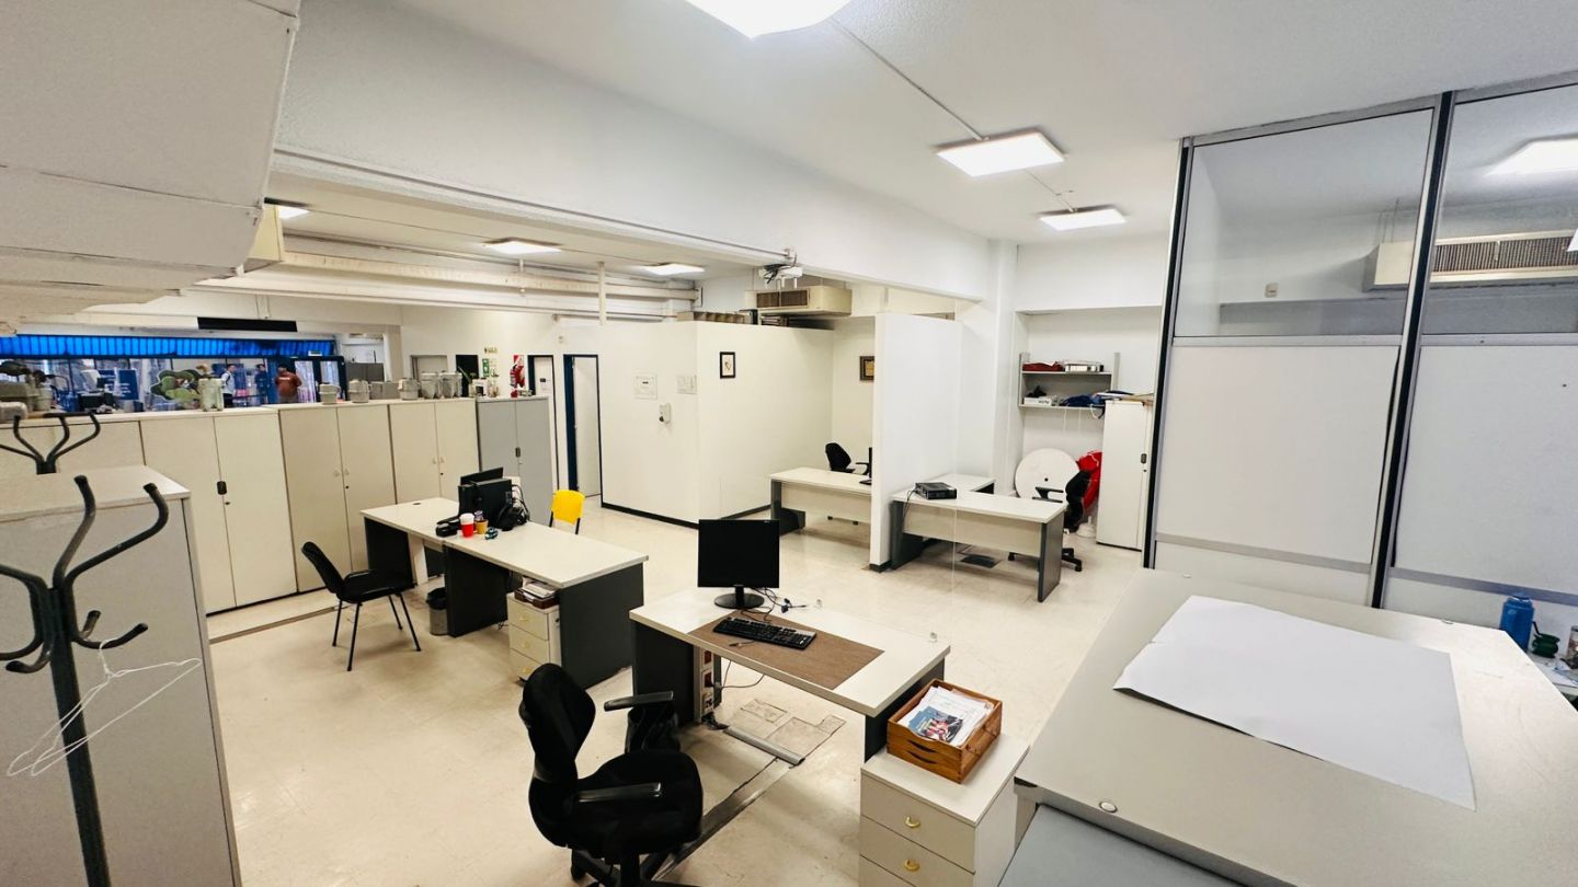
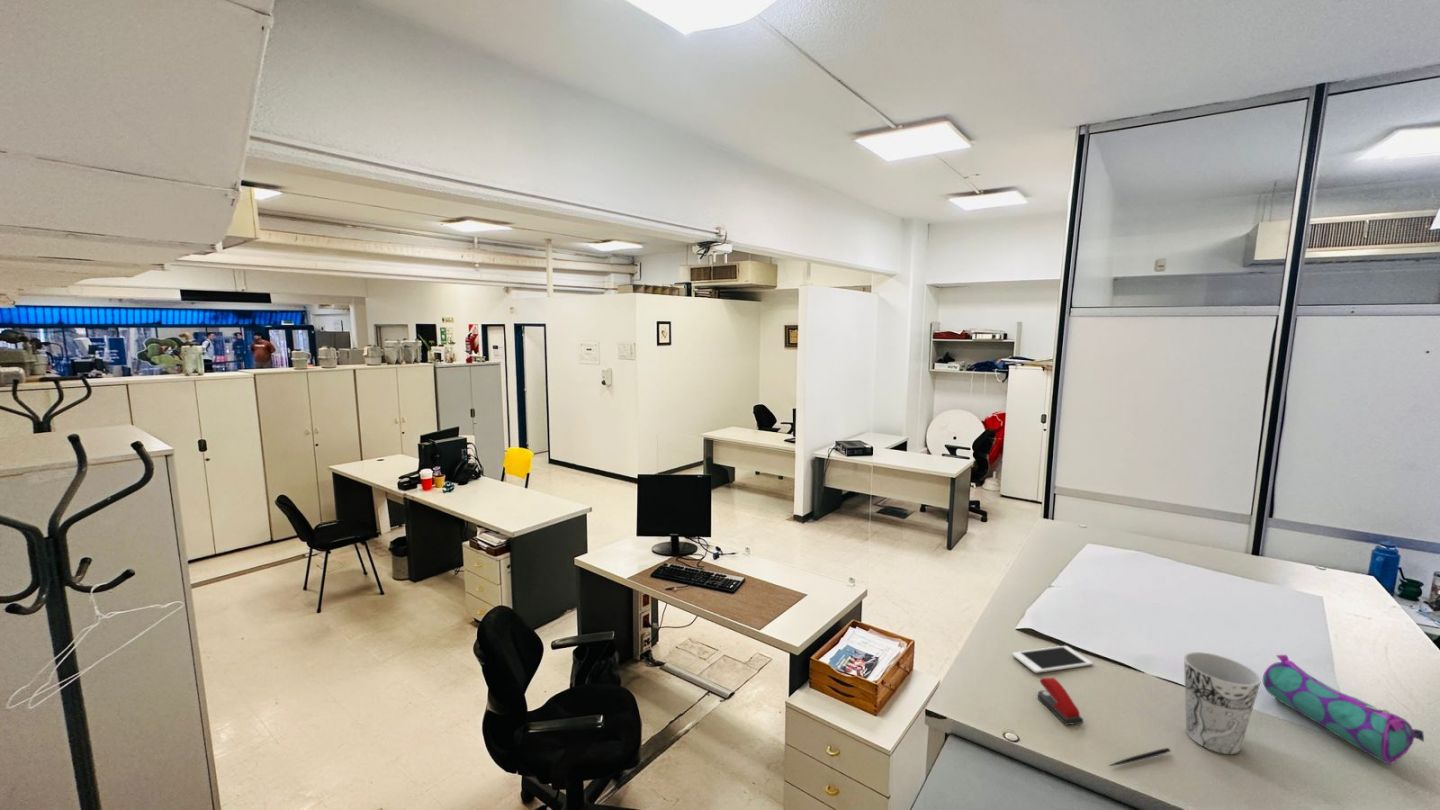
+ pencil case [1262,654,1425,766]
+ cup [1183,651,1262,756]
+ cell phone [1011,645,1093,674]
+ stapler [1037,676,1084,726]
+ pen [1108,747,1171,767]
